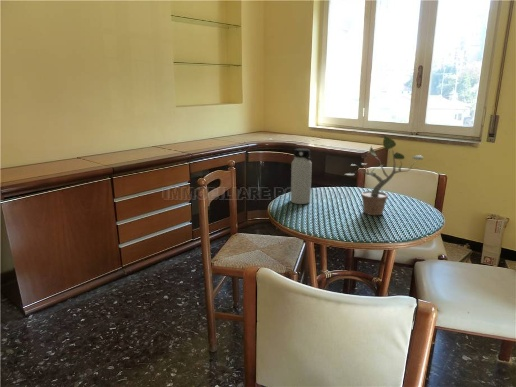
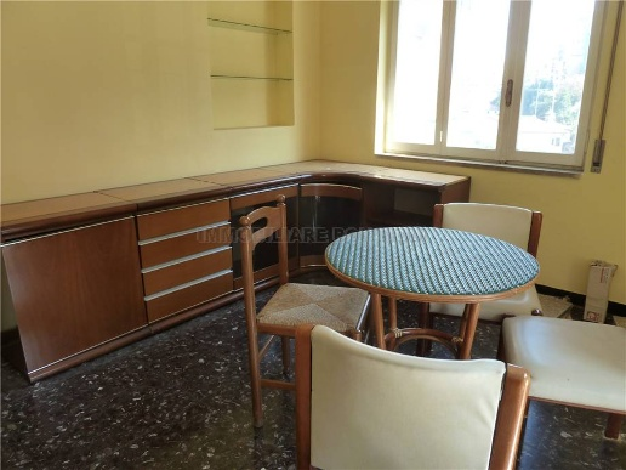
- water bottle [290,147,313,205]
- potted plant [344,135,424,216]
